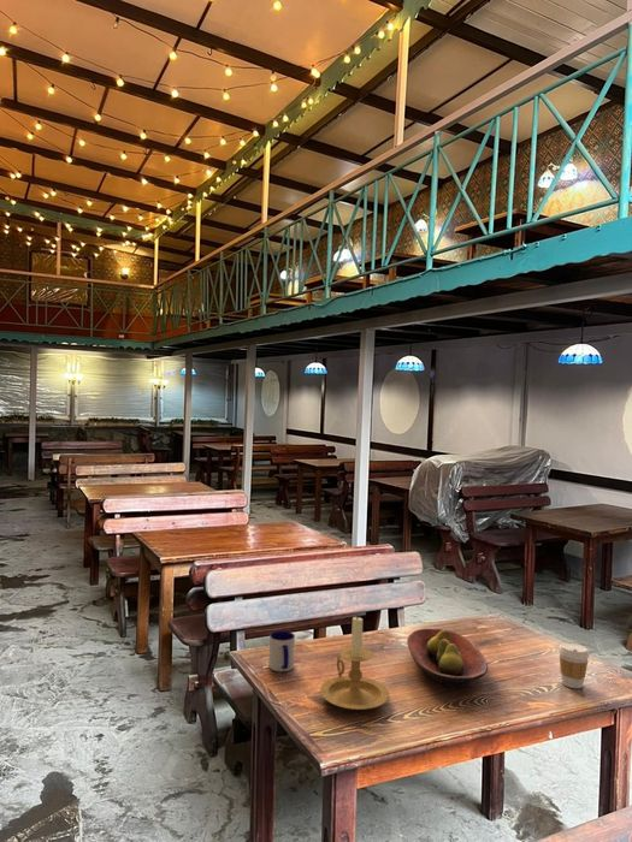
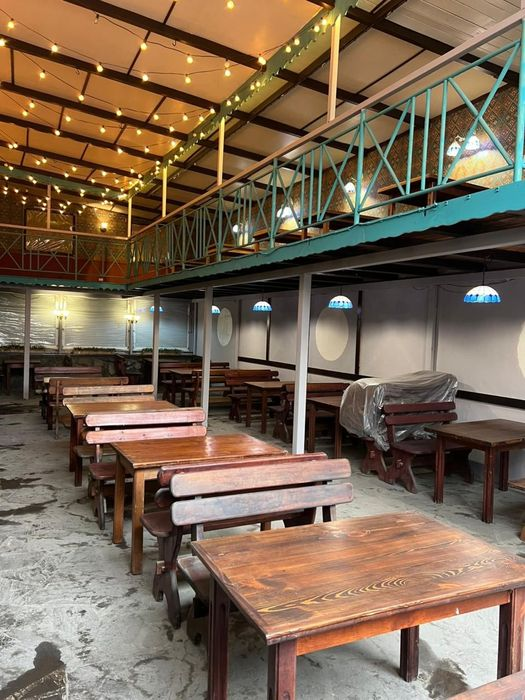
- mug [267,630,296,672]
- fruit bowl [406,628,489,689]
- candle holder [319,613,391,711]
- coffee cup [557,642,590,689]
